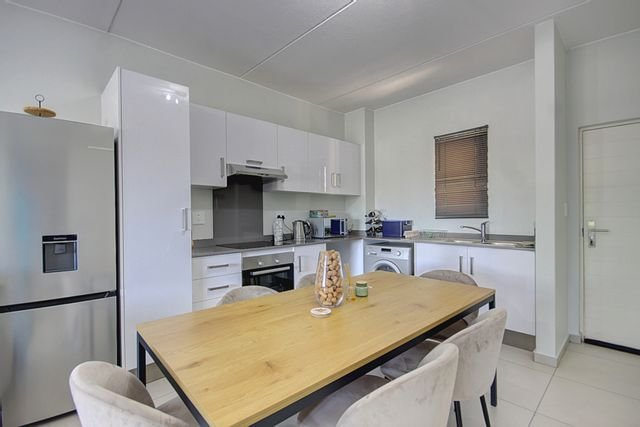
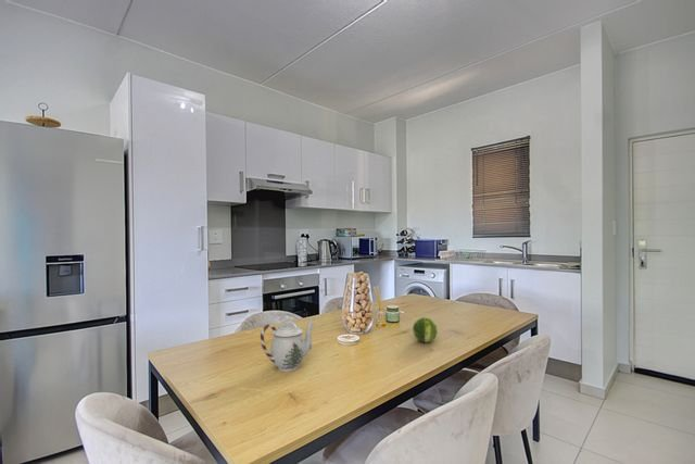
+ fruit [412,316,439,343]
+ teapot [260,314,316,373]
